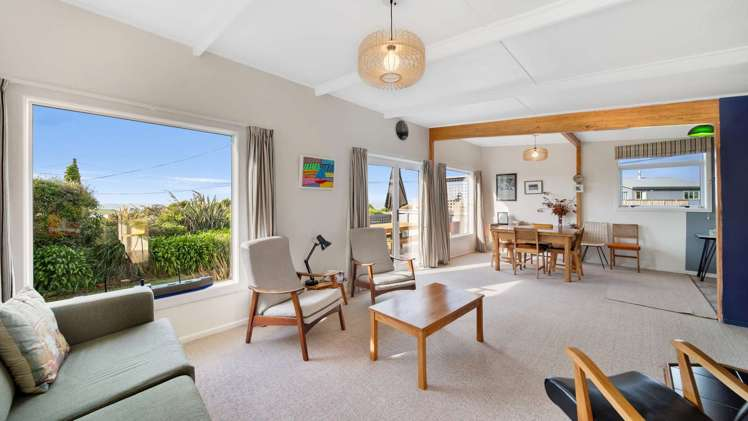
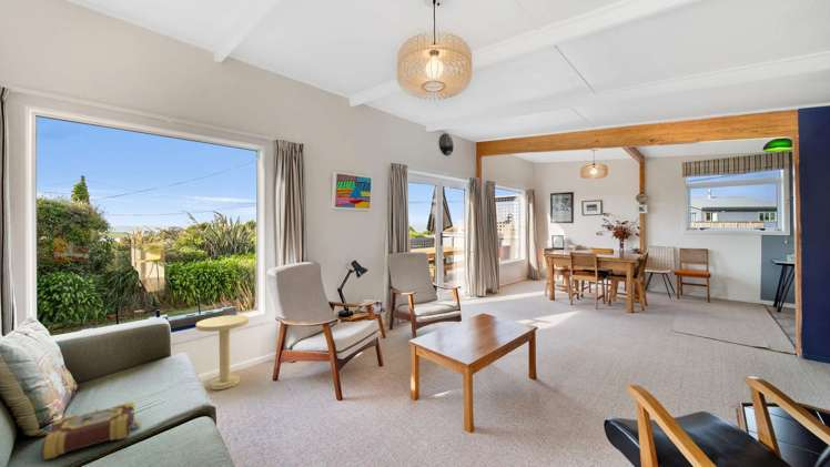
+ side table [195,314,250,390]
+ book [41,402,142,460]
